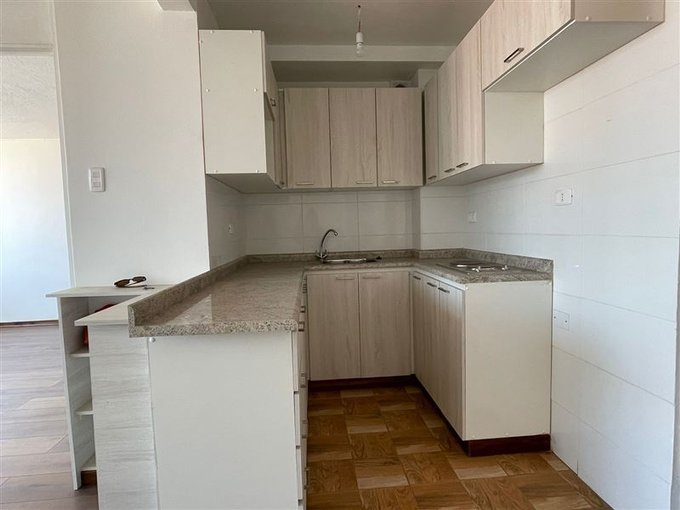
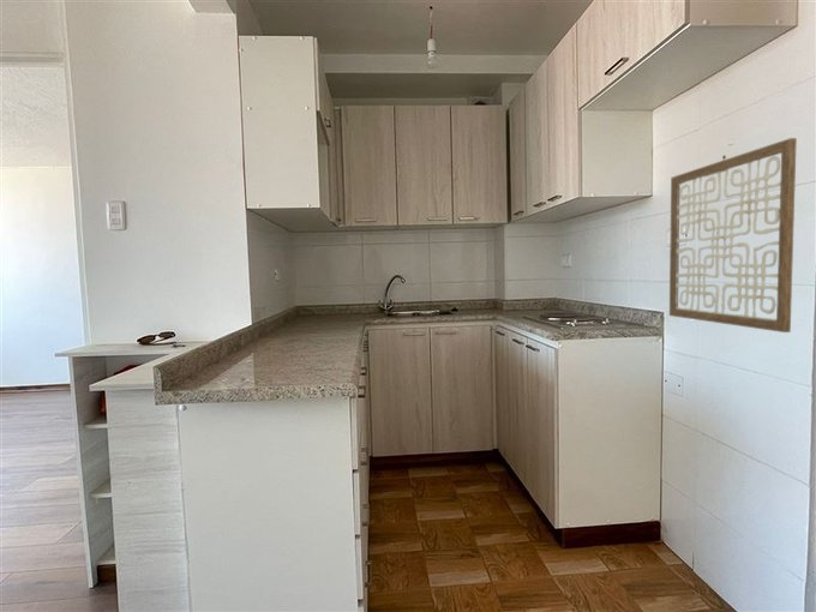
+ wall art [668,137,798,334]
